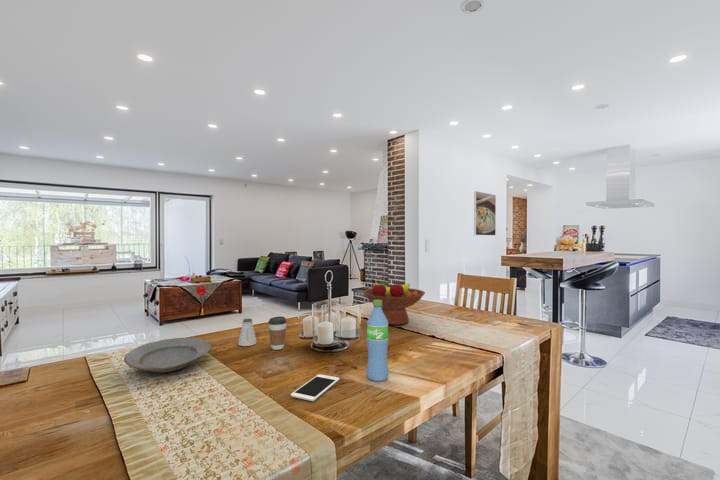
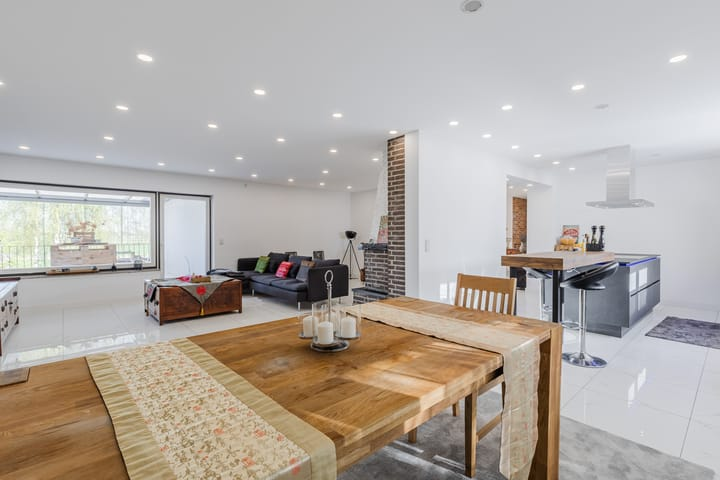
- cell phone [290,373,341,402]
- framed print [473,190,497,236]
- water bottle [366,300,389,383]
- fruit bowl [362,278,426,326]
- saltshaker [237,318,257,347]
- coffee cup [267,316,288,351]
- plate [123,337,211,373]
